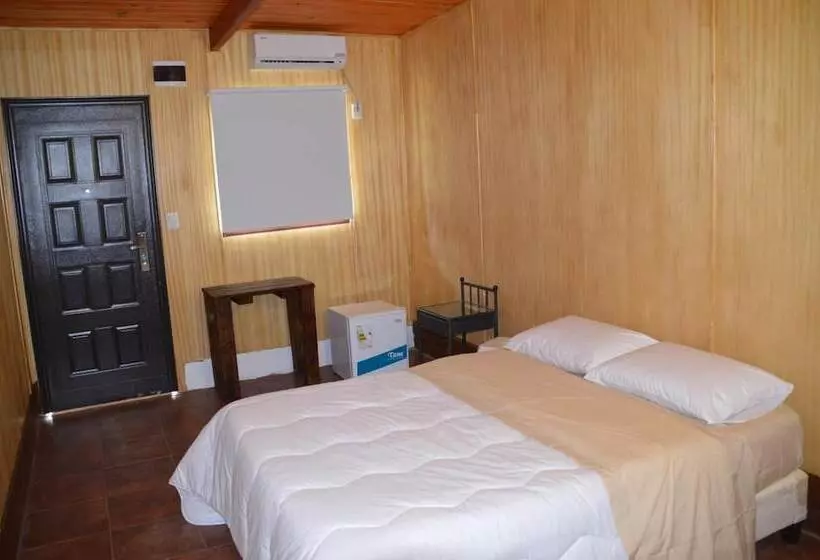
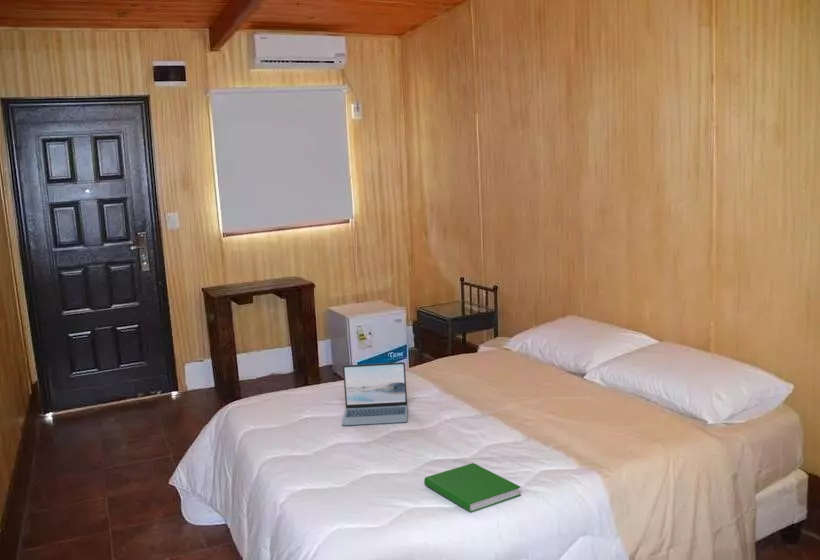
+ hardcover book [423,462,522,513]
+ laptop [341,361,408,426]
